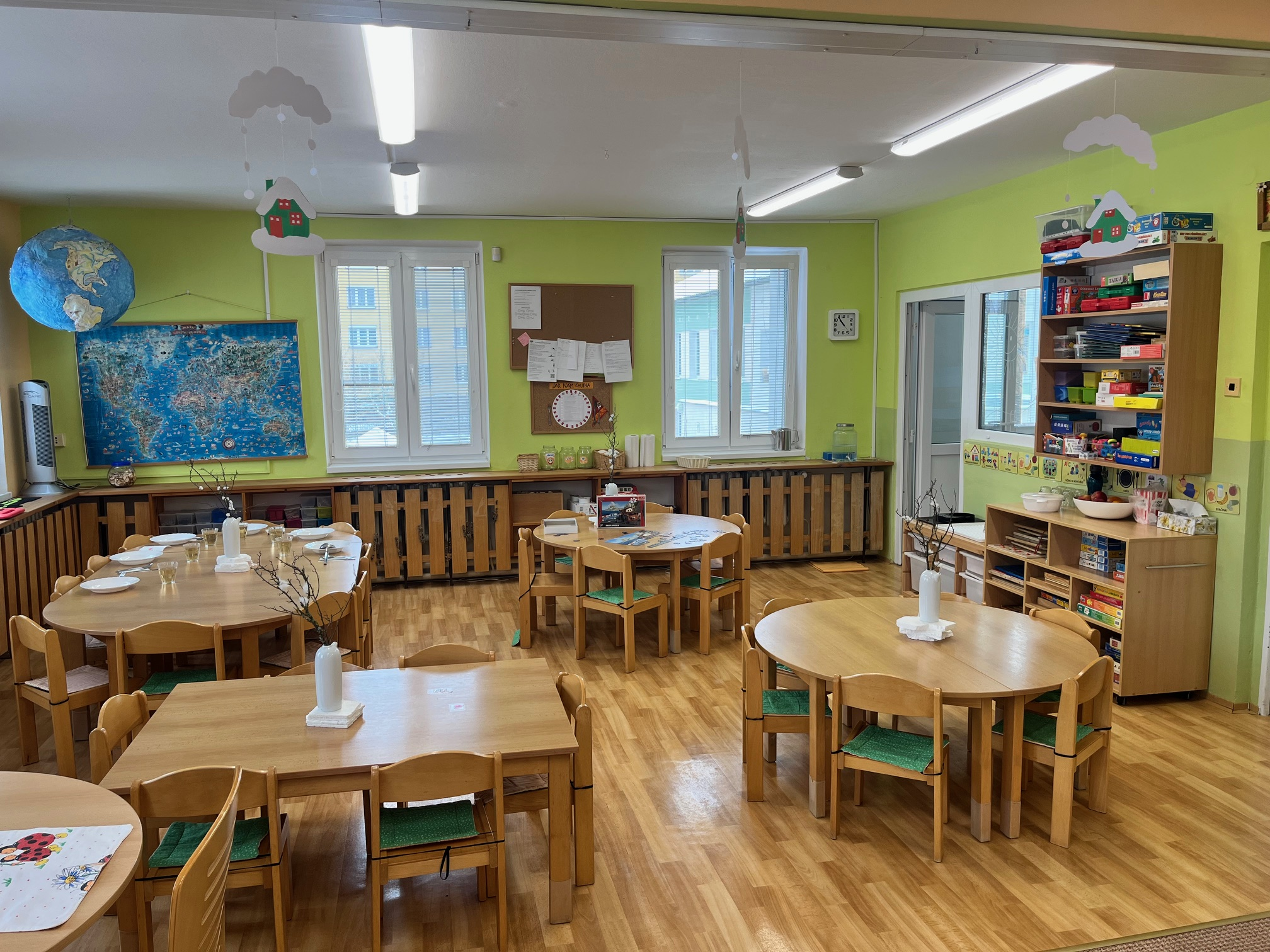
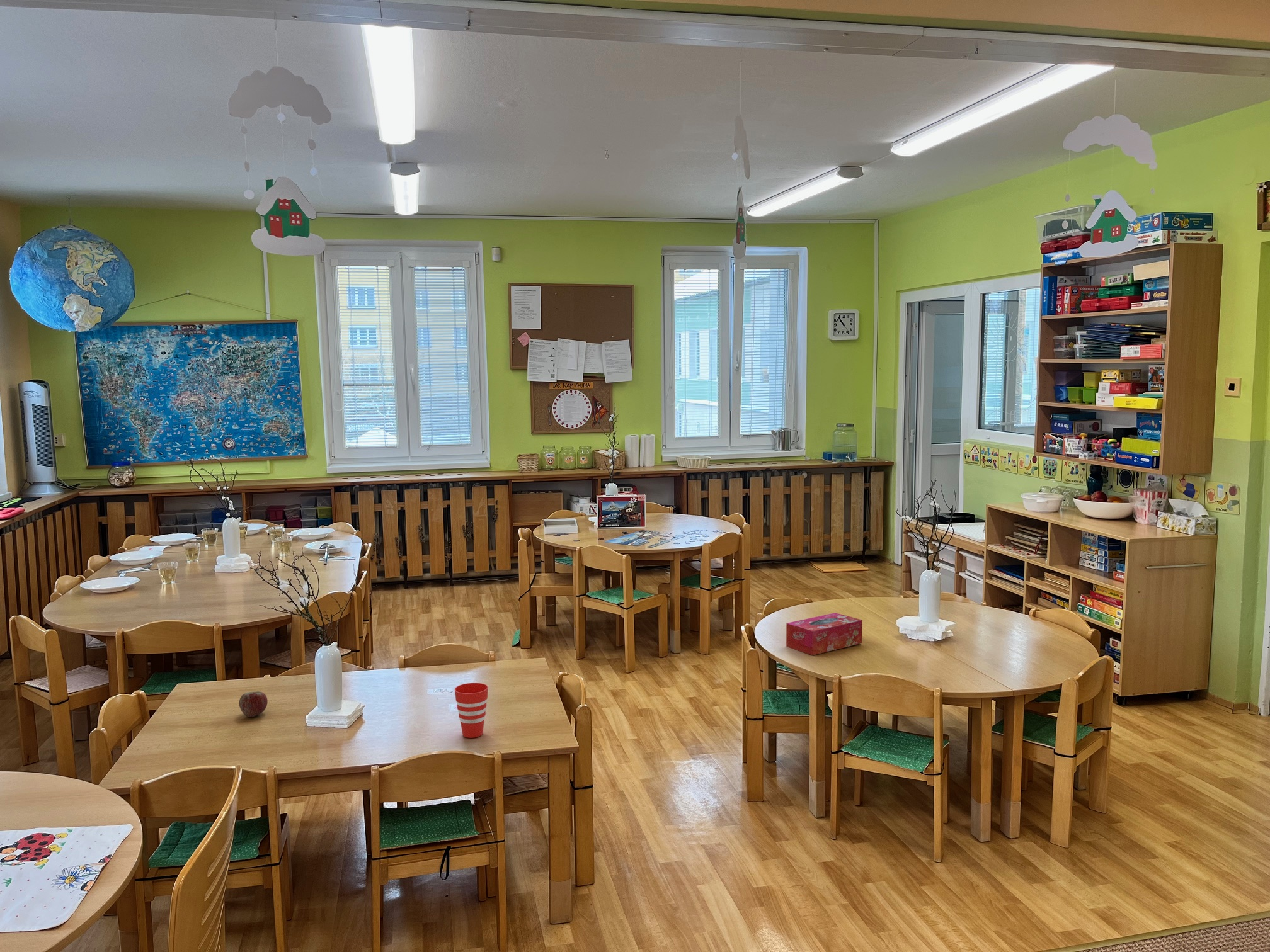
+ cup [454,682,489,739]
+ tissue box [786,612,863,656]
+ apple [239,691,268,718]
